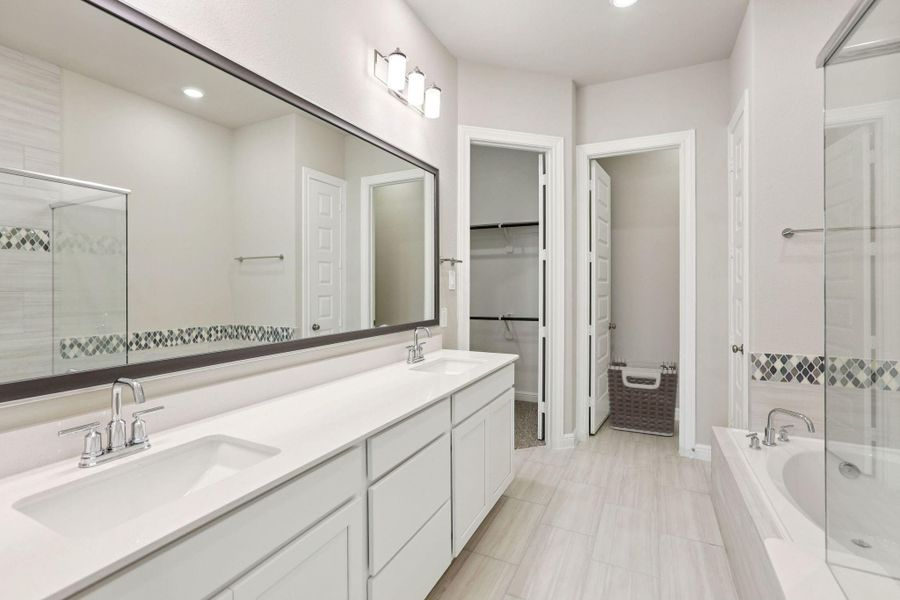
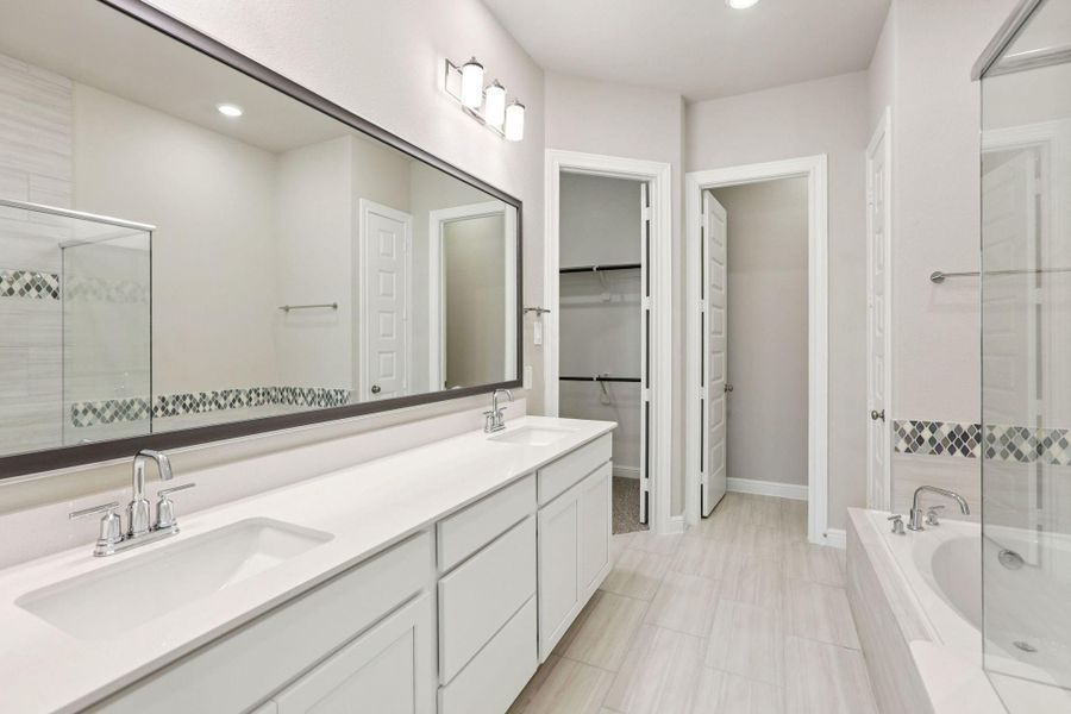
- clothes hamper [606,357,679,437]
